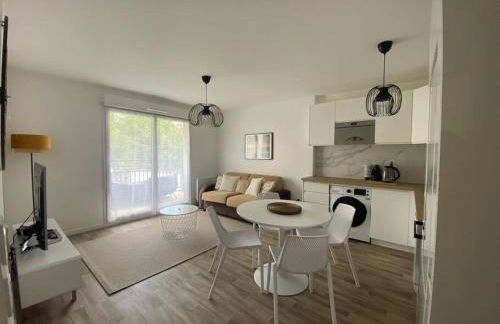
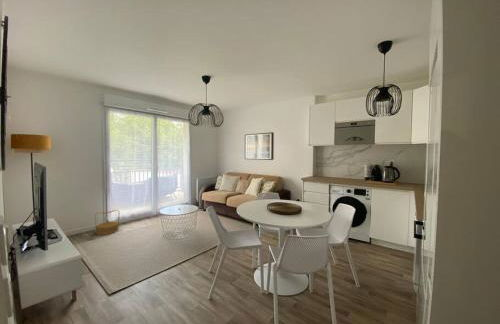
+ basket [94,209,121,236]
